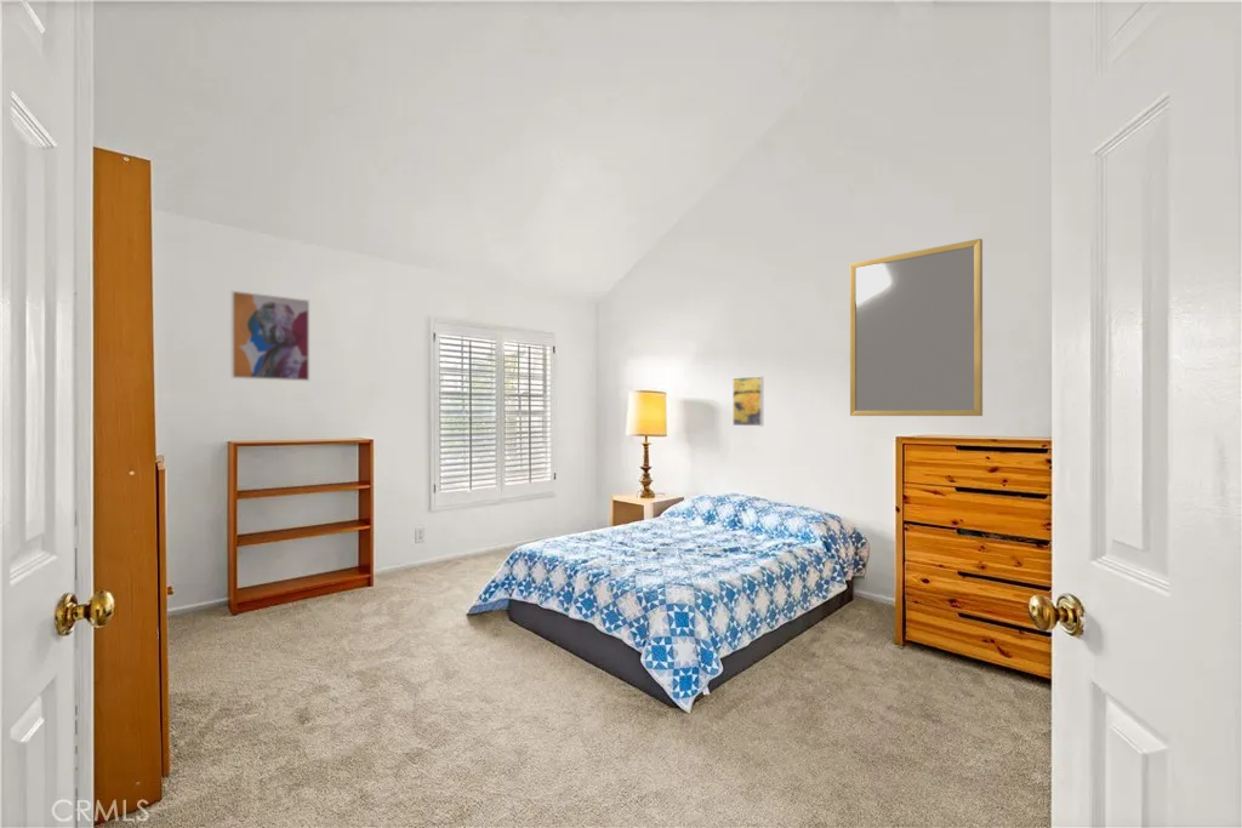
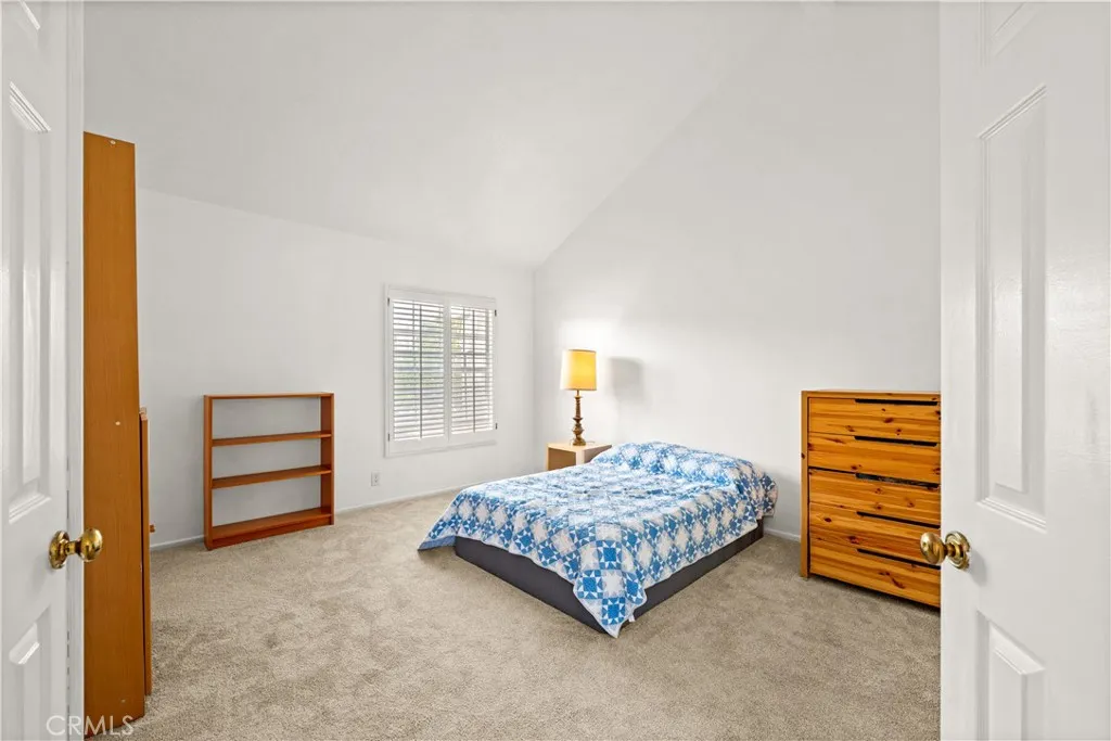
- home mirror [849,238,984,417]
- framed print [731,376,764,427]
- wall art [229,290,310,382]
